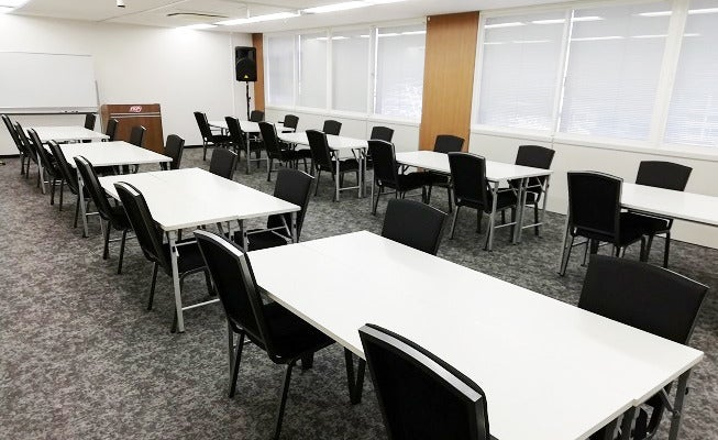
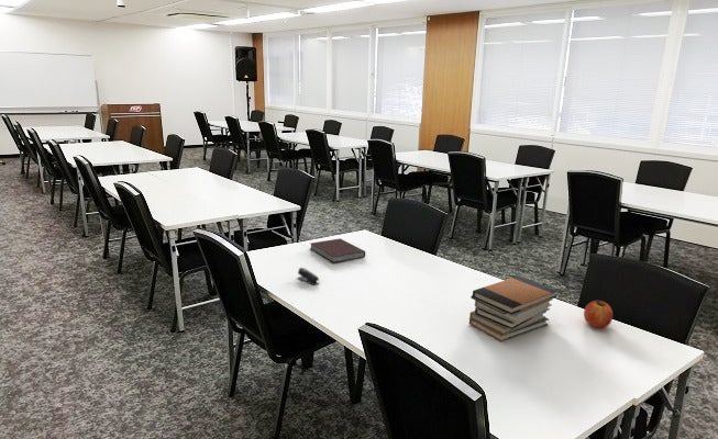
+ book stack [468,275,559,342]
+ apple [583,299,614,329]
+ notebook [309,237,366,263]
+ stapler [297,267,321,286]
